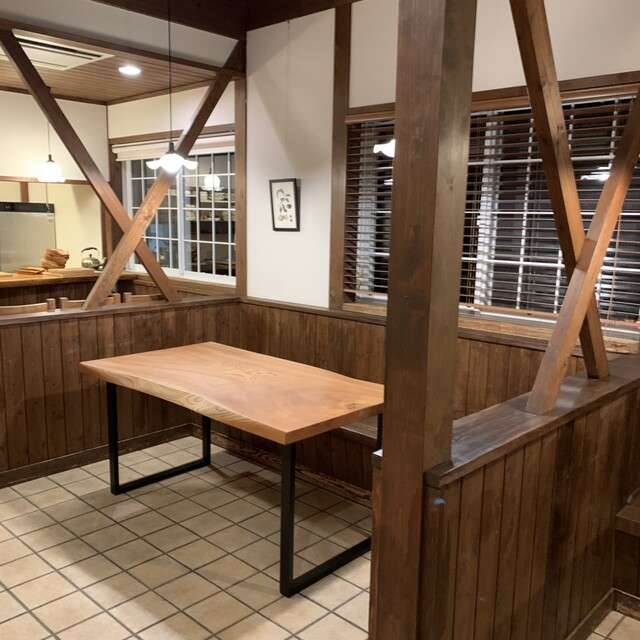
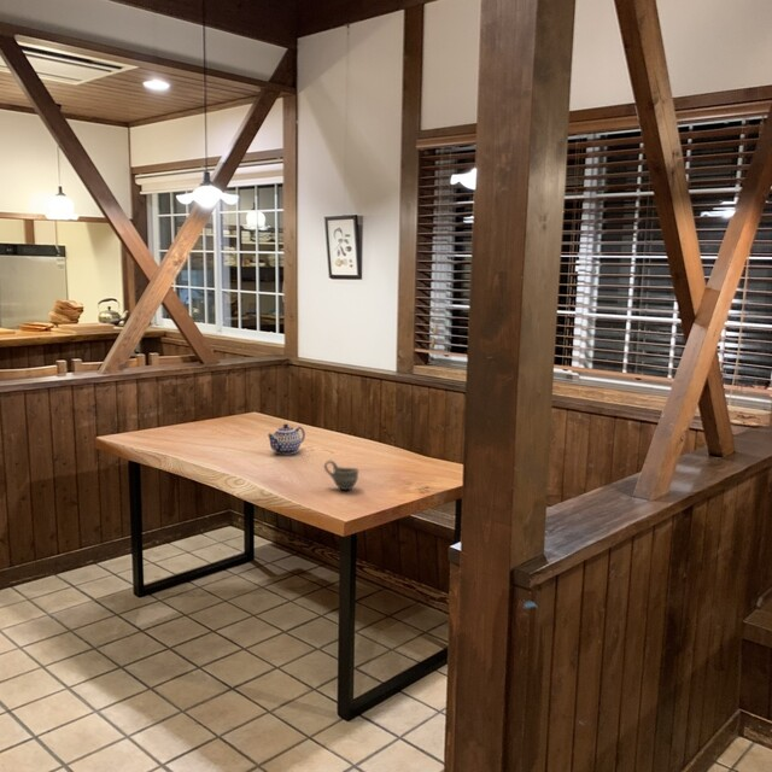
+ teapot [267,422,306,456]
+ cup [323,460,361,491]
